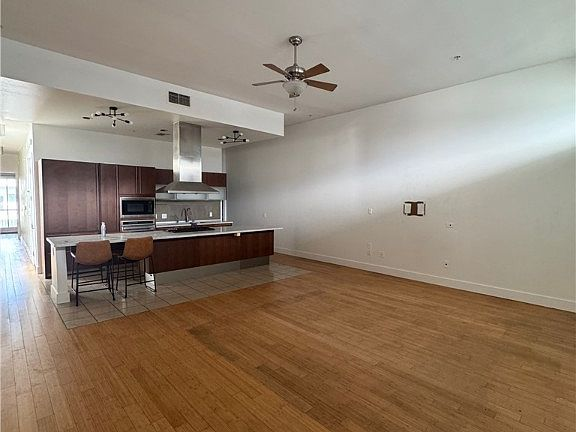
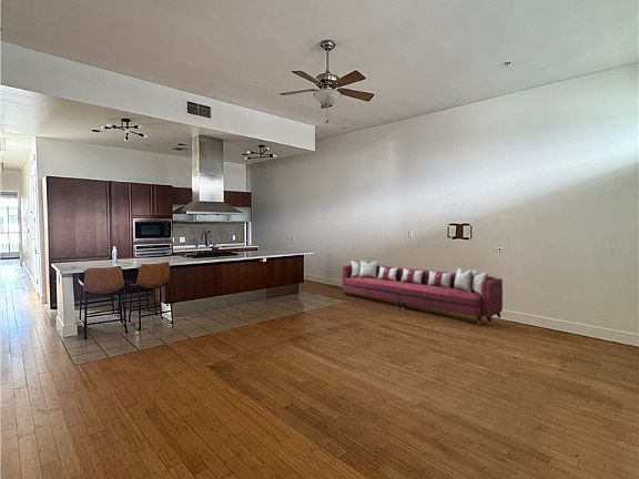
+ sofa [342,259,504,325]
